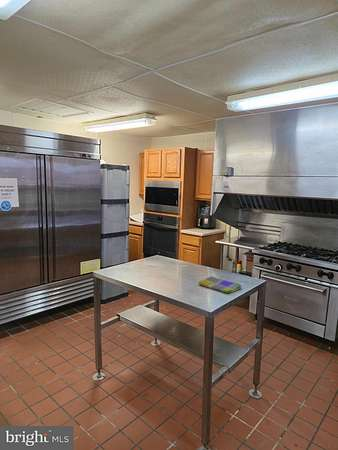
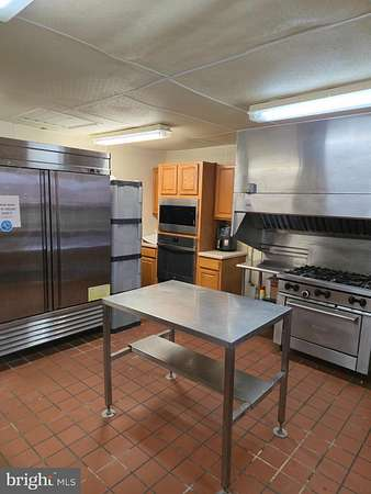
- dish towel [198,275,243,294]
